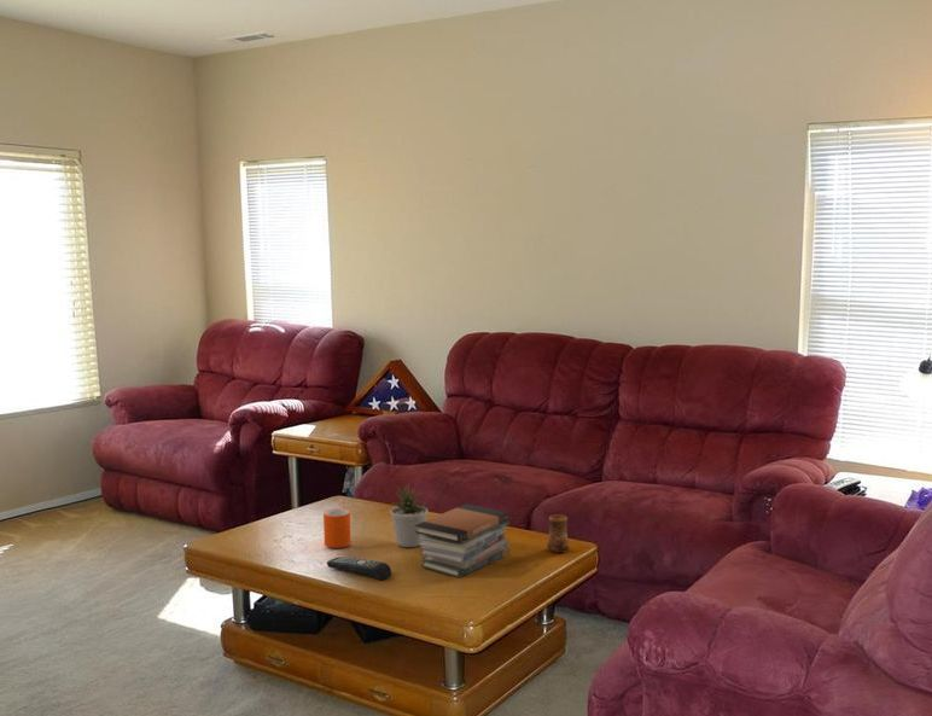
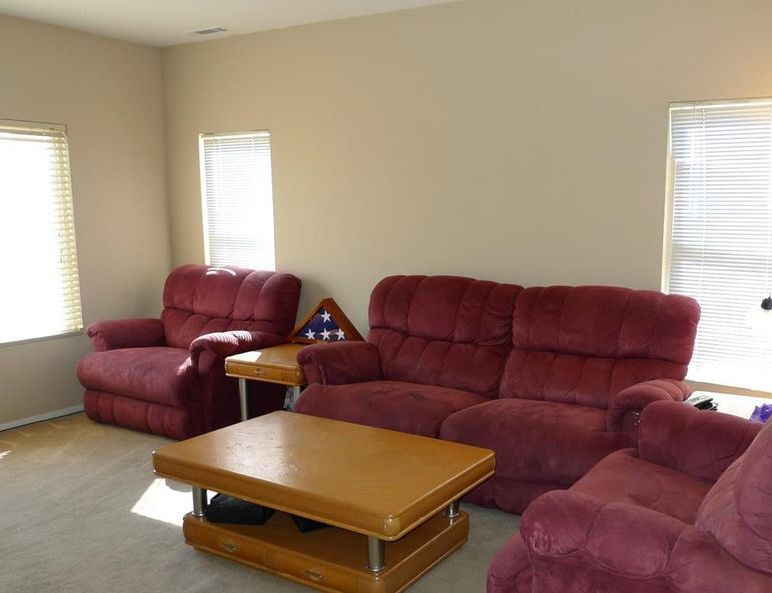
- cup [546,514,571,554]
- potted plant [389,483,429,548]
- remote control [326,555,392,581]
- mug [322,507,353,549]
- book stack [415,502,512,578]
